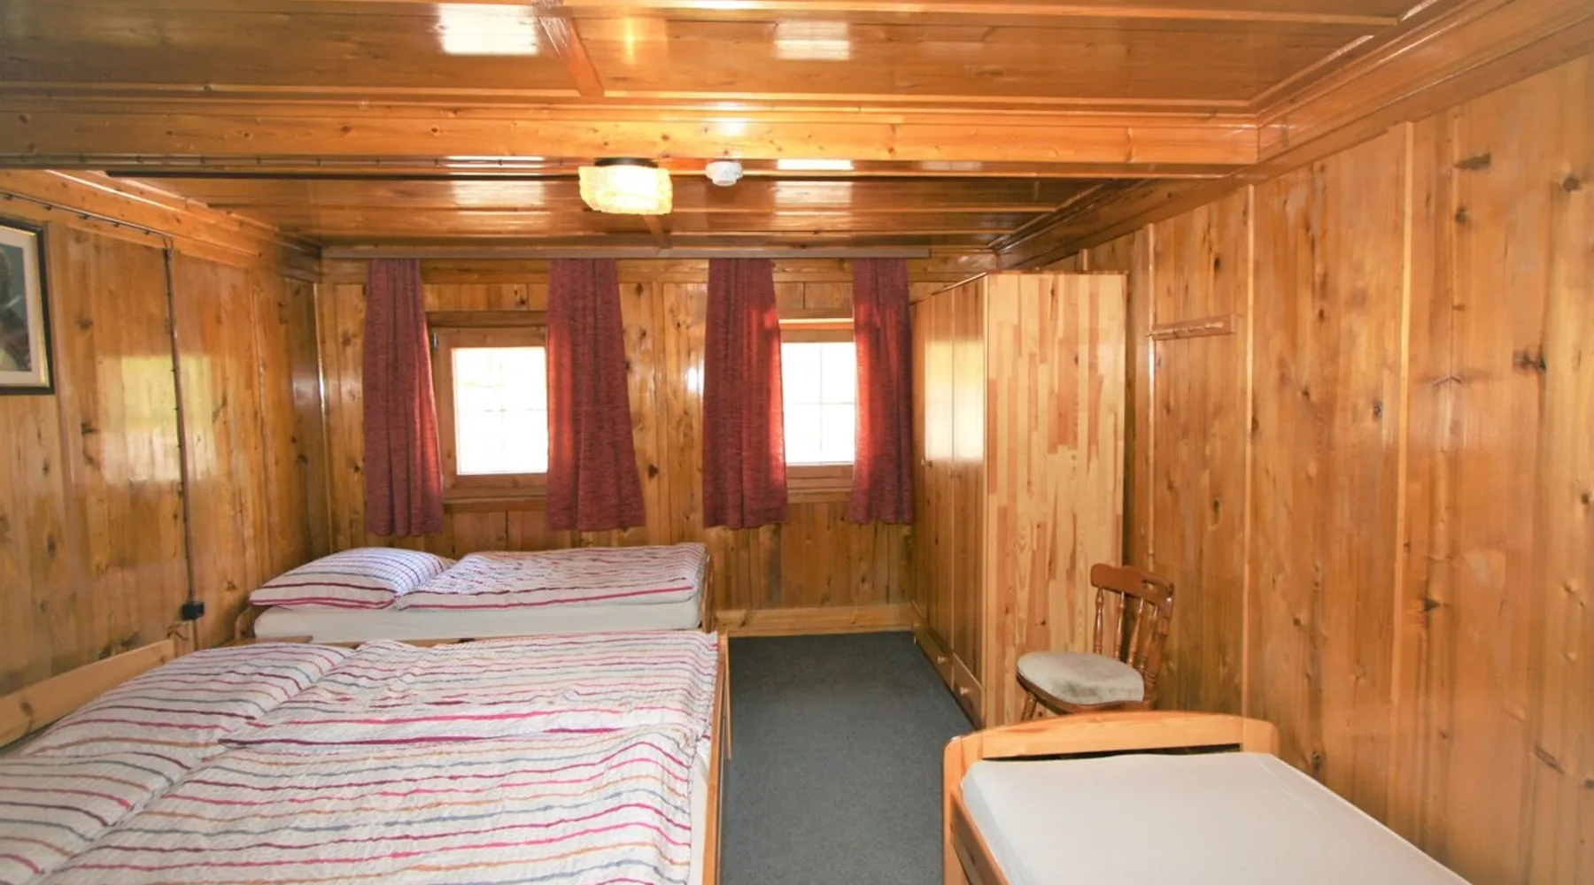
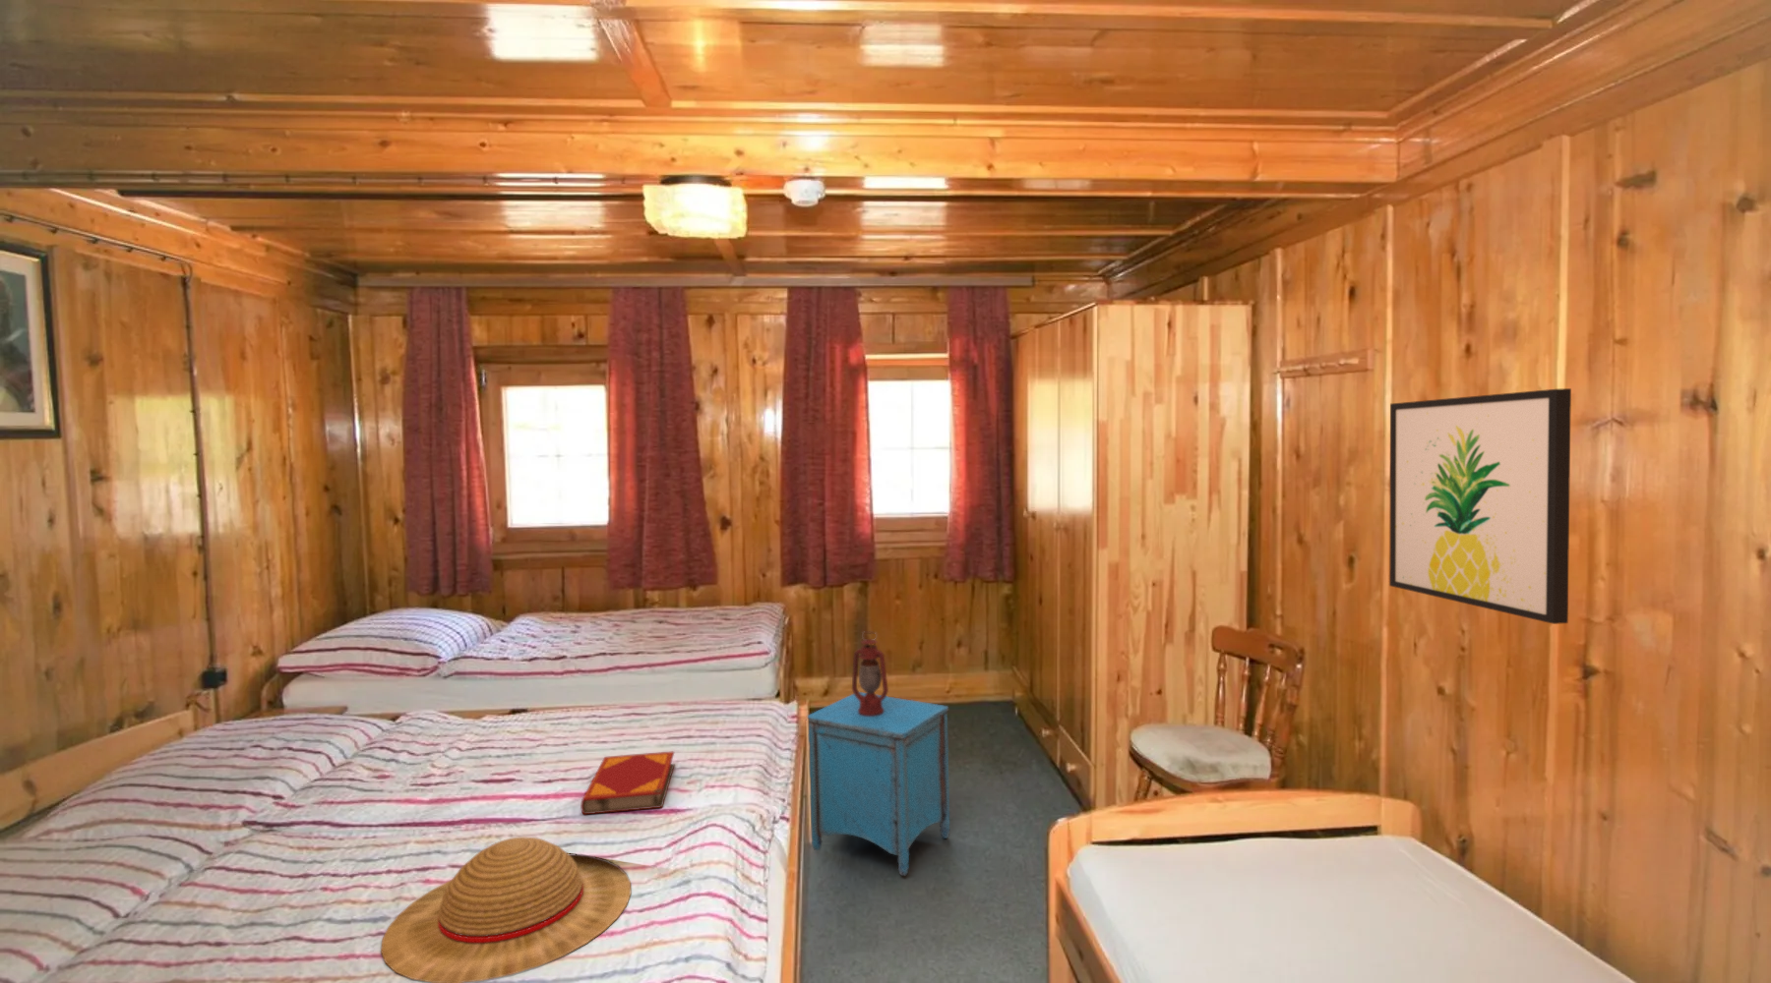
+ straw hat [380,835,631,983]
+ nightstand [807,691,951,876]
+ wall art [1388,387,1572,625]
+ lantern [852,630,889,717]
+ hardback book [579,751,676,815]
